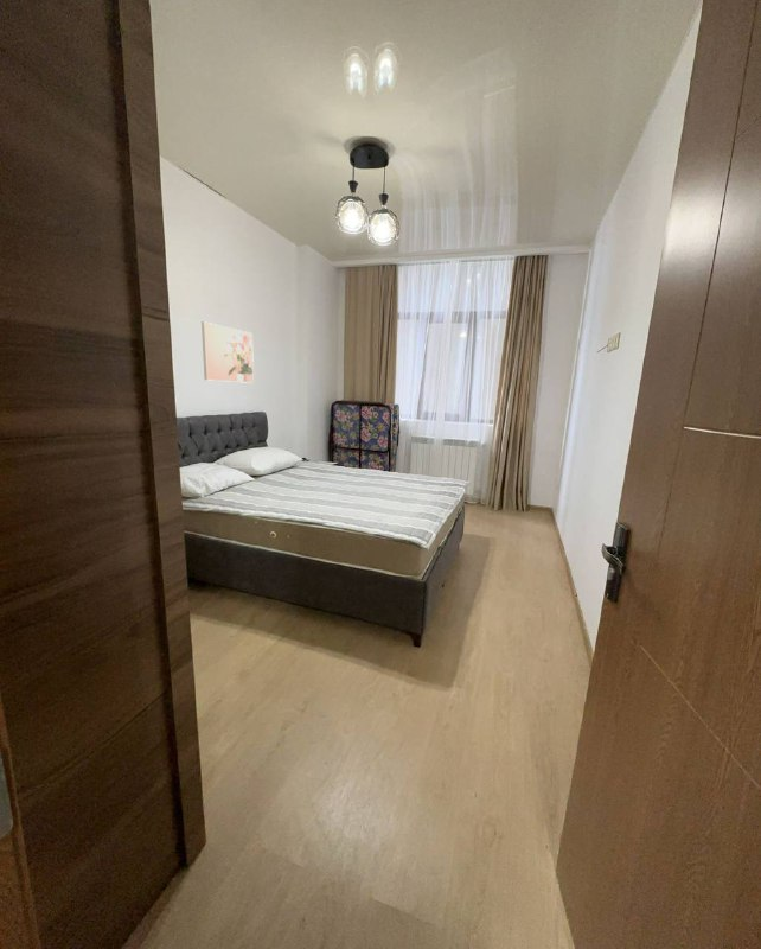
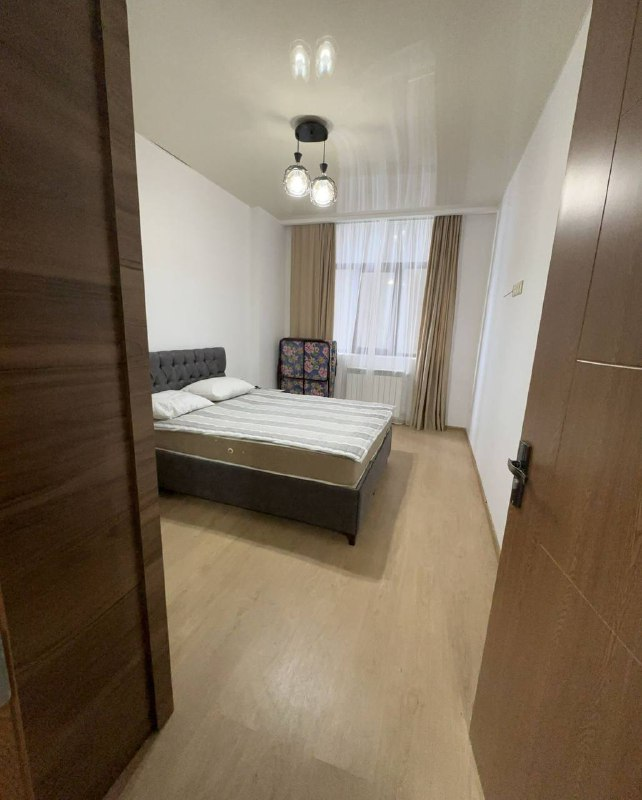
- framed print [200,320,255,384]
